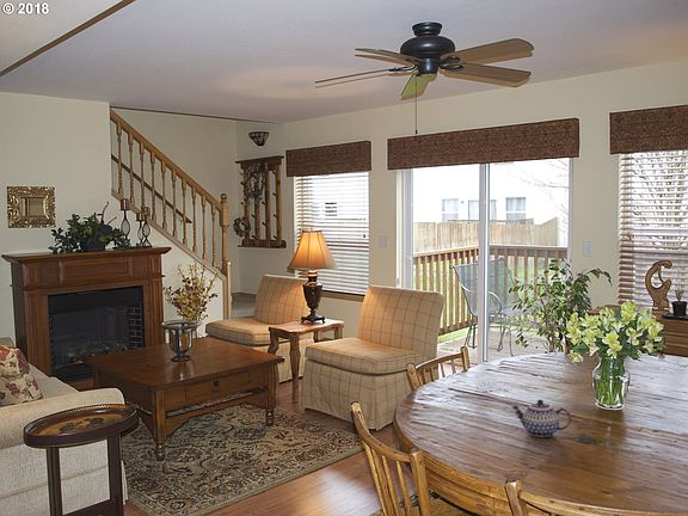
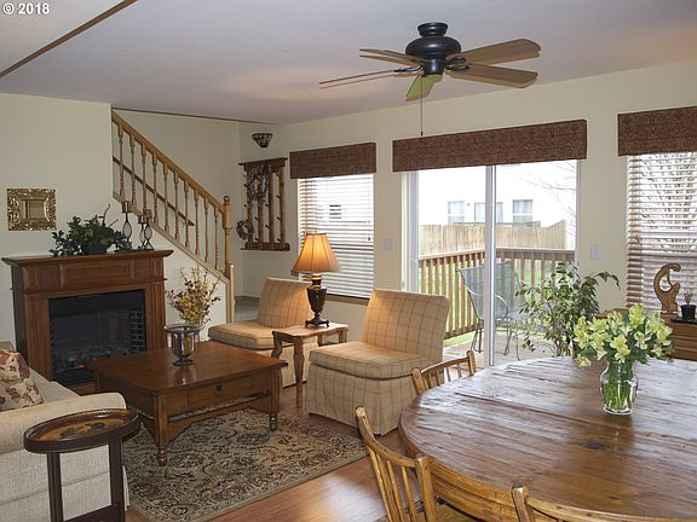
- teapot [510,399,572,438]
